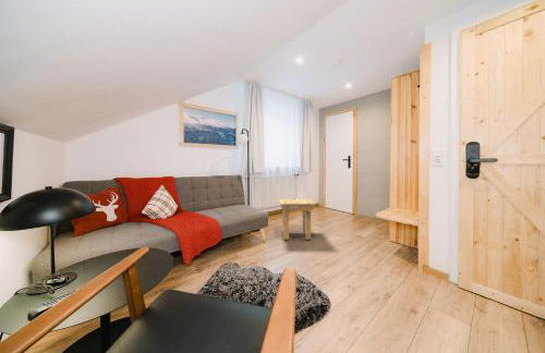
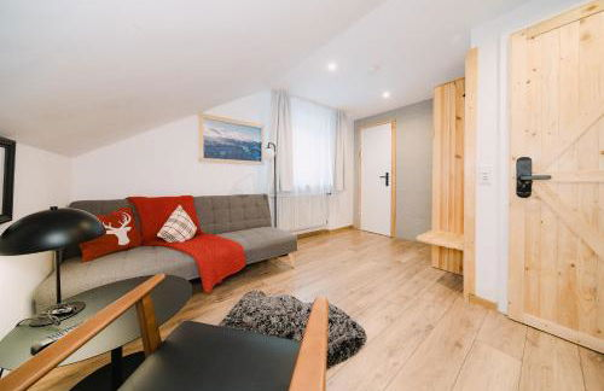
- side table [278,198,316,241]
